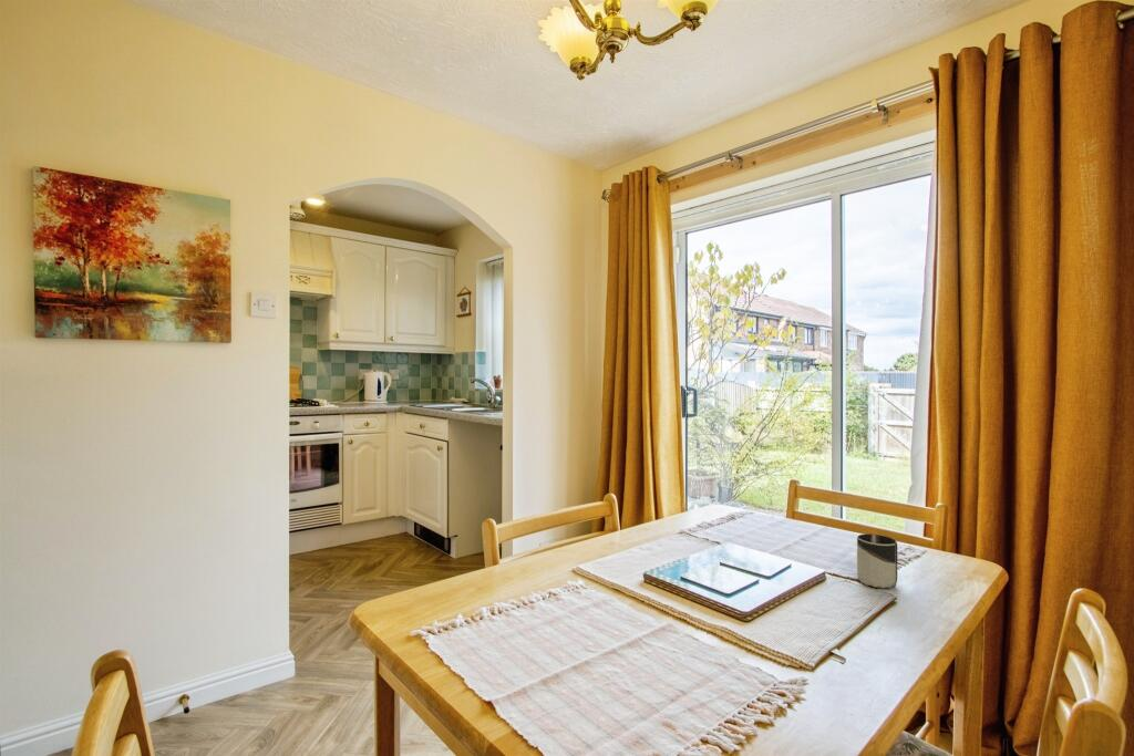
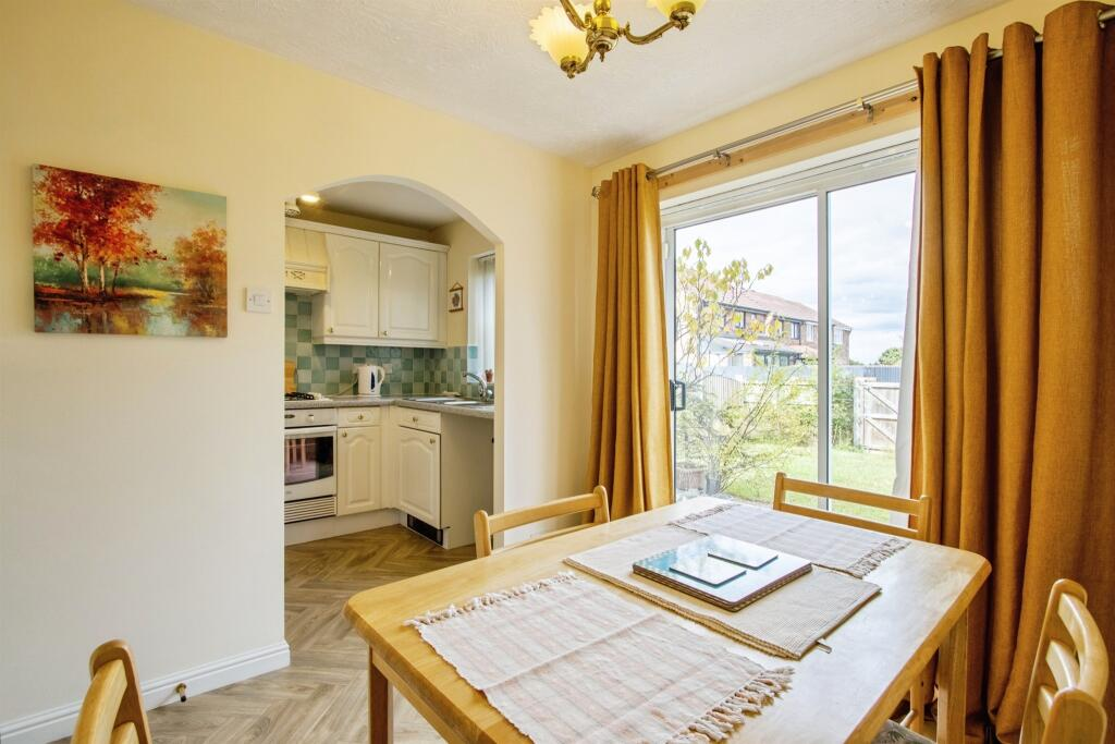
- cup [856,534,898,589]
